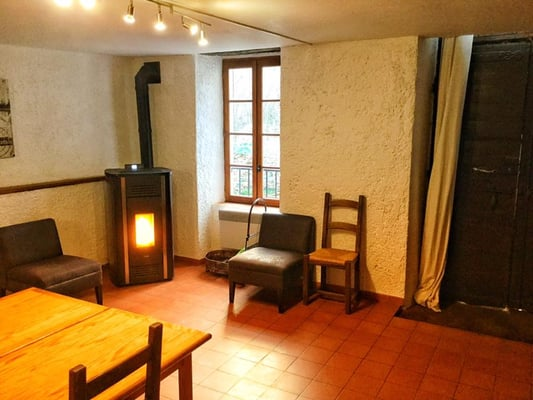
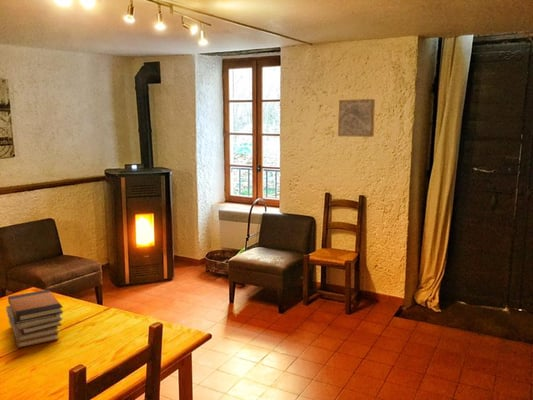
+ book stack [5,288,64,349]
+ wall art [337,98,376,138]
